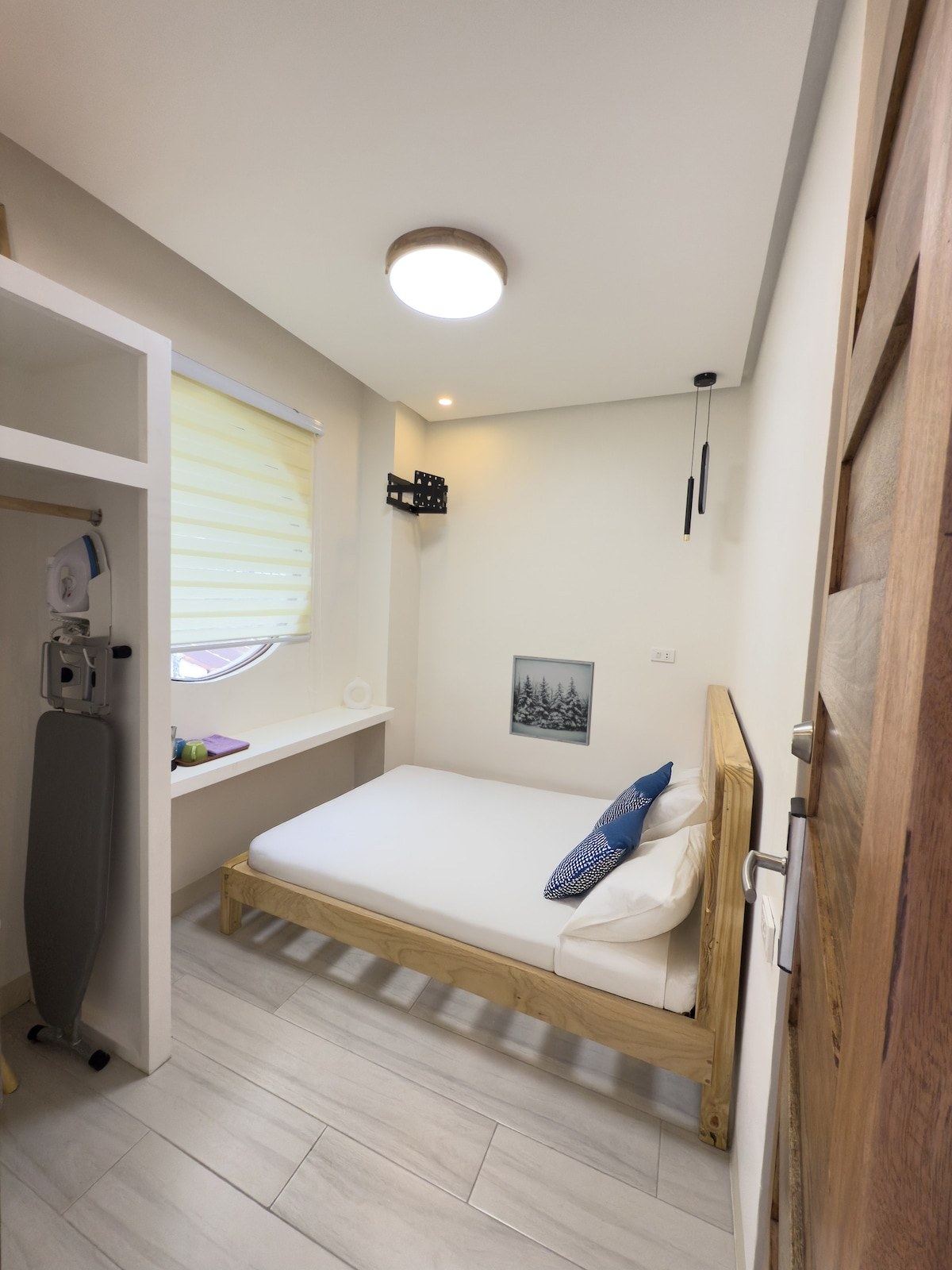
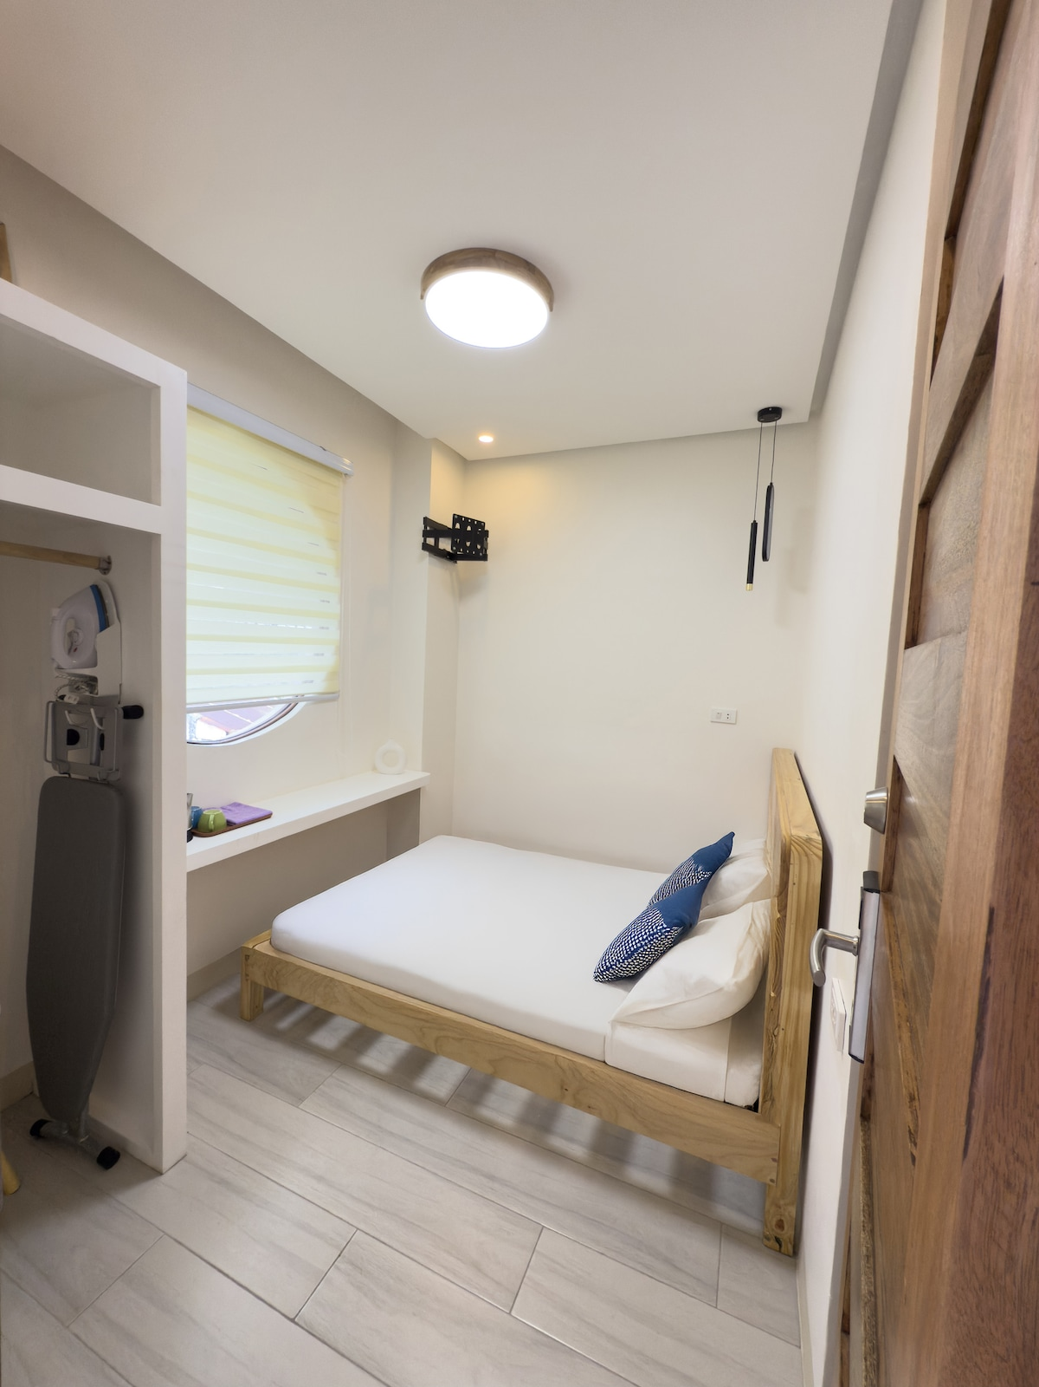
- wall art [509,654,595,747]
